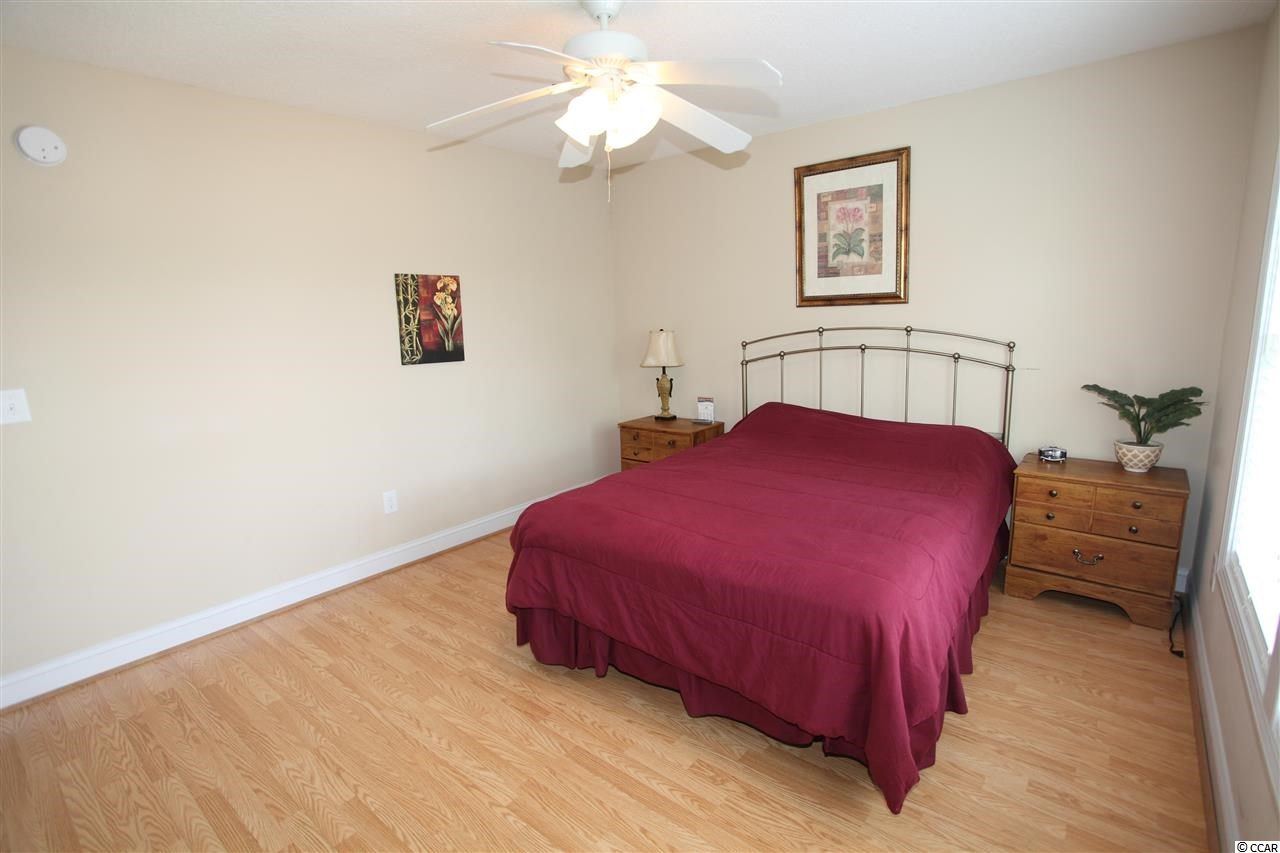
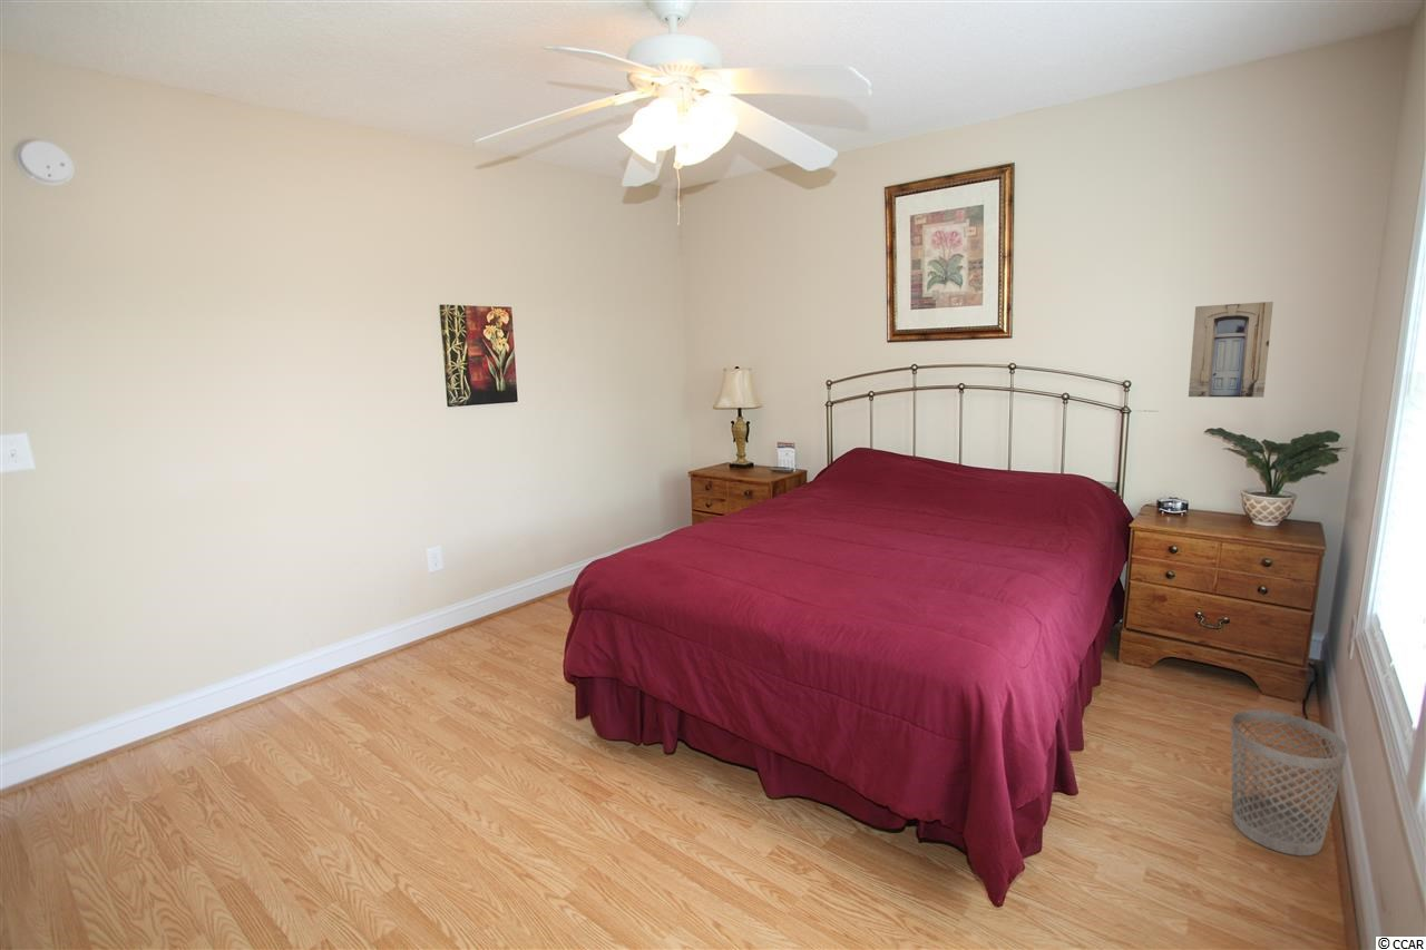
+ wall art [1188,301,1274,399]
+ wastebasket [1230,708,1349,856]
